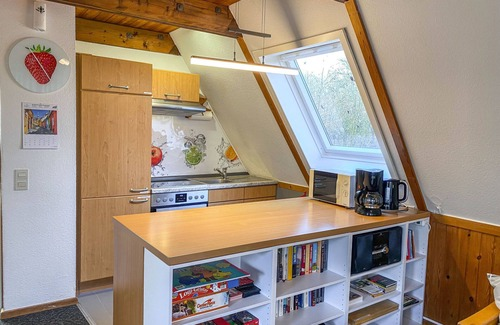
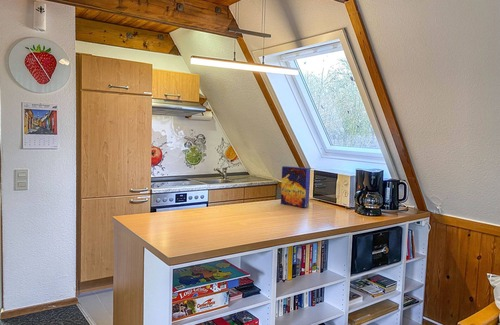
+ cereal box [280,165,311,208]
